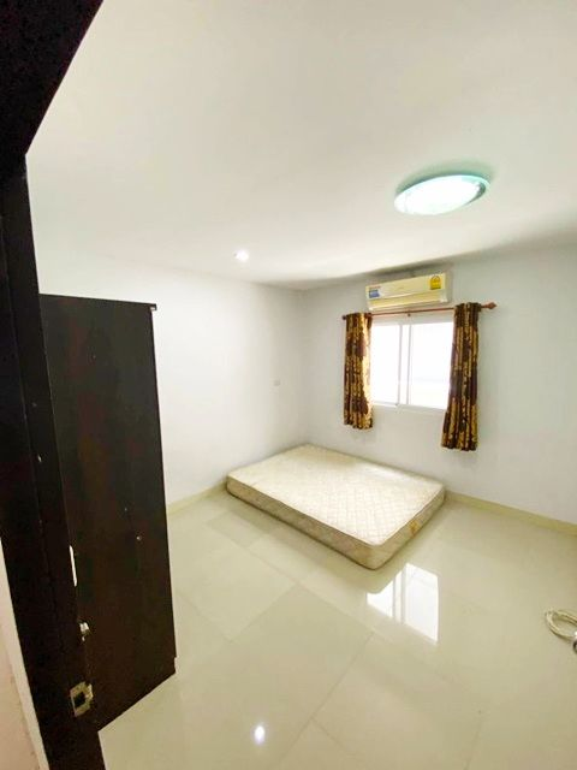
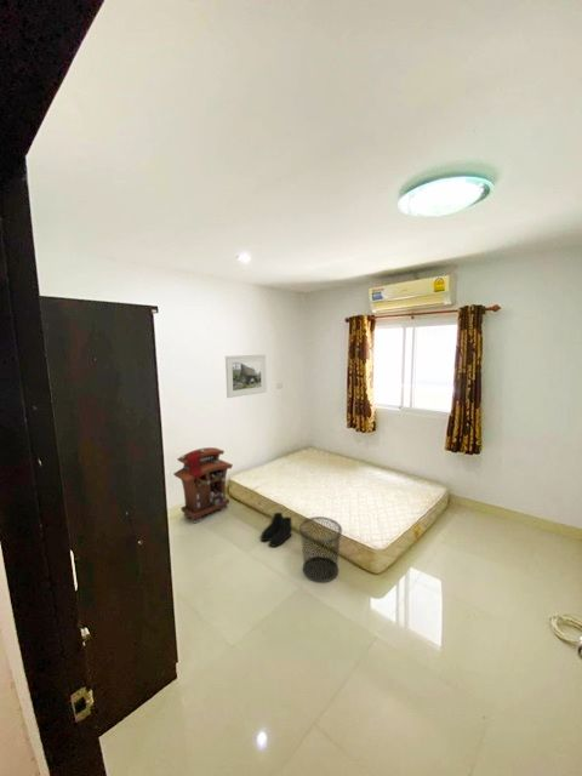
+ waste bin [298,515,343,583]
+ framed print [224,354,267,399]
+ nightstand [172,446,234,525]
+ boots [259,510,293,548]
